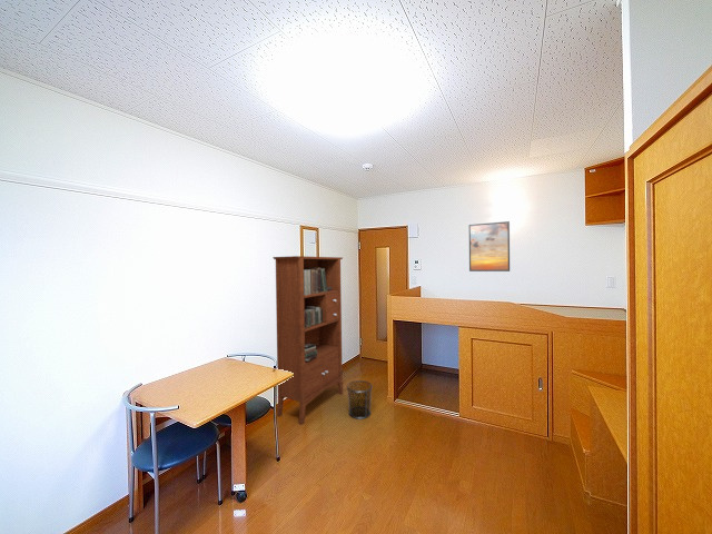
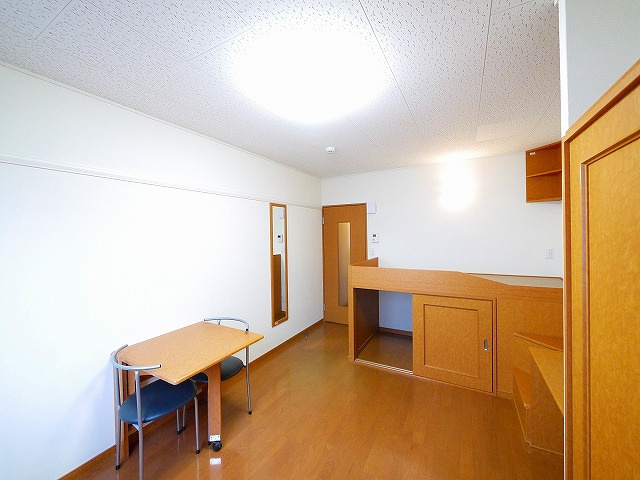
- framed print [468,220,511,273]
- bookcase [273,255,344,426]
- waste bin [346,379,374,421]
